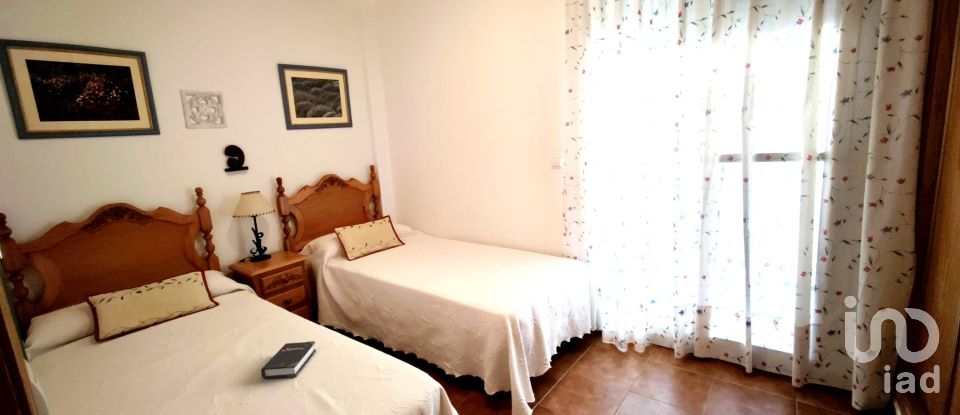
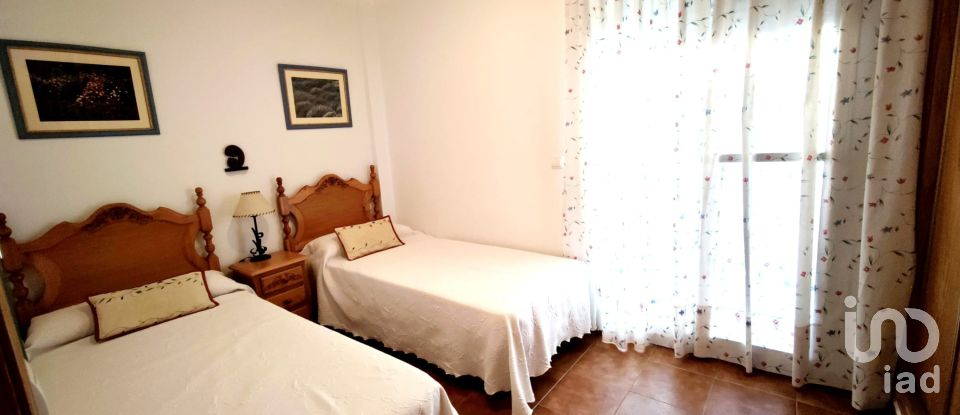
- wall ornament [179,88,229,130]
- hardback book [260,340,317,380]
